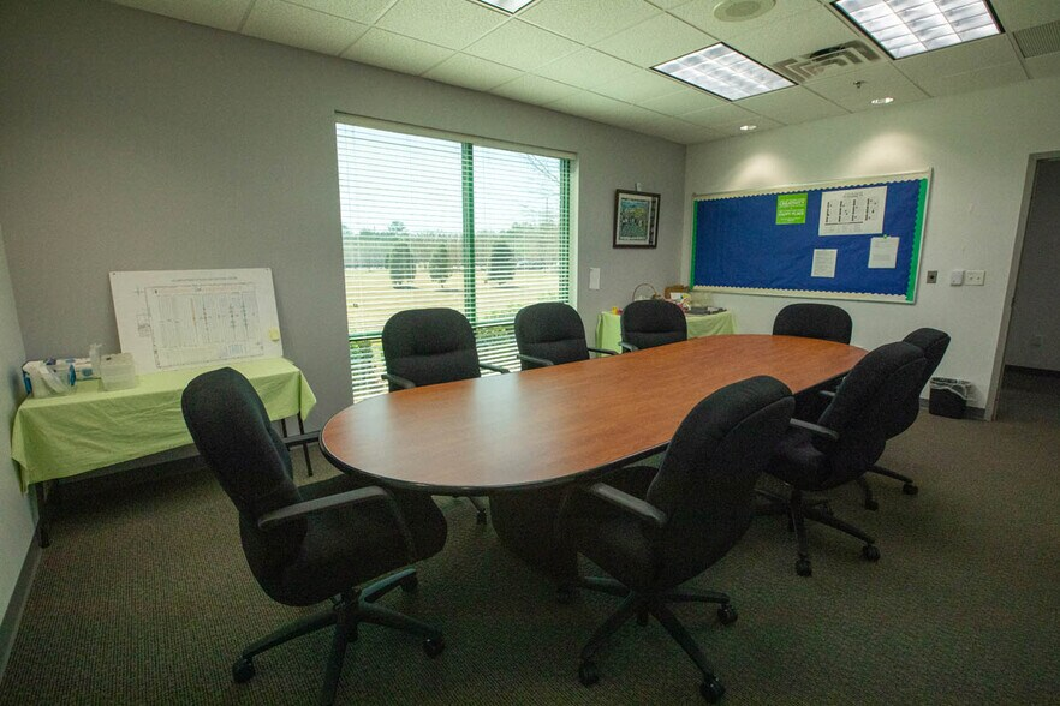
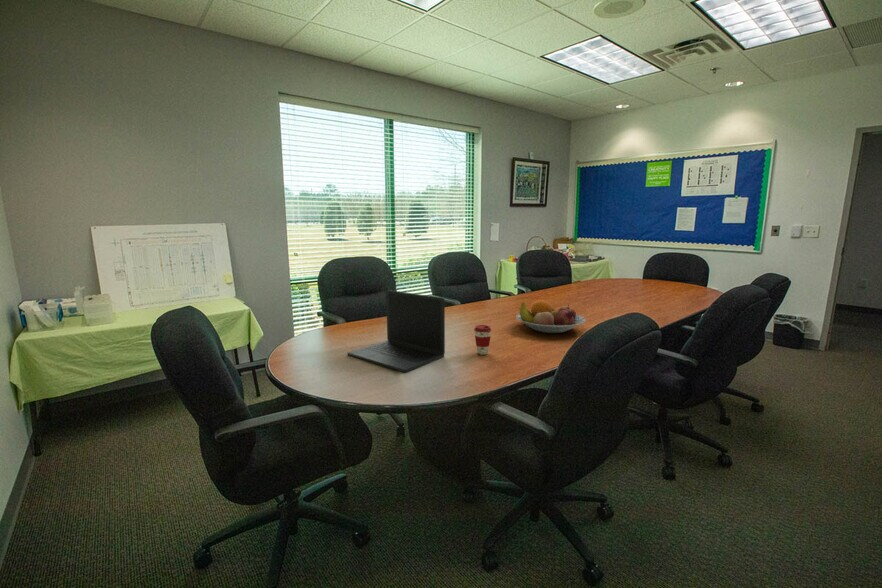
+ fruit bowl [515,299,586,334]
+ coffee cup [473,324,492,356]
+ laptop [347,289,446,373]
